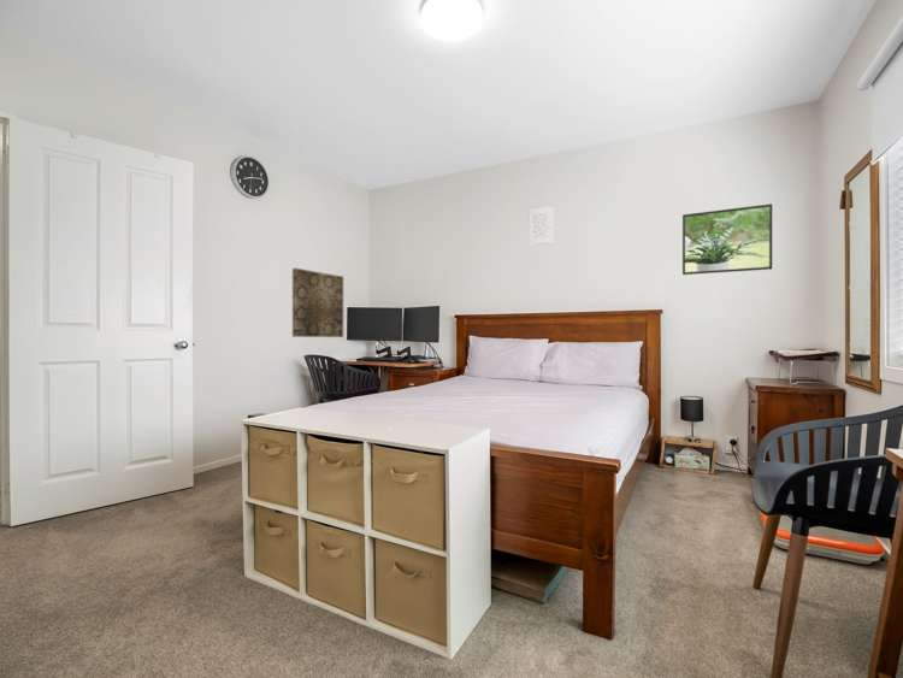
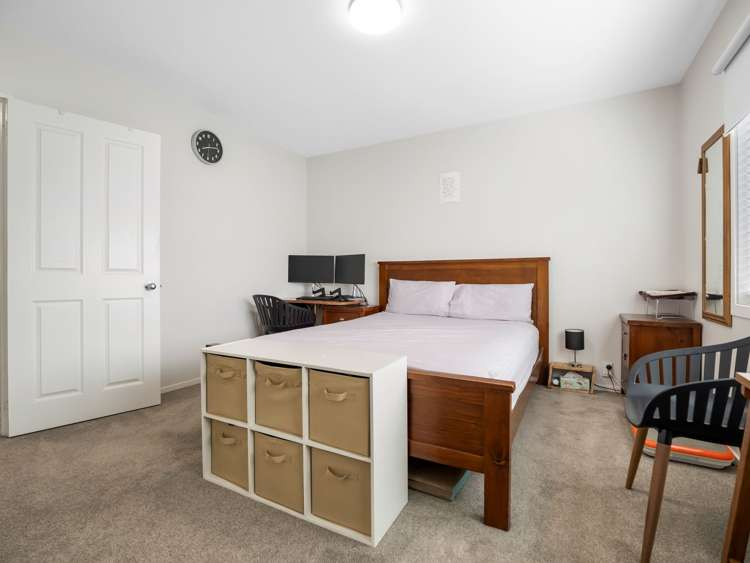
- wall art [291,267,344,338]
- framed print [681,202,773,276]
